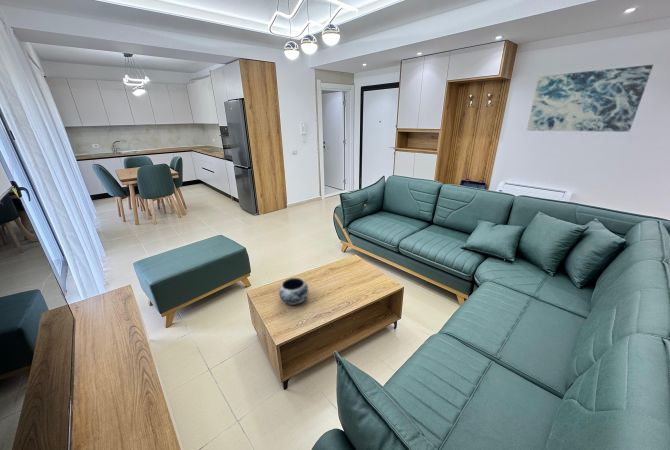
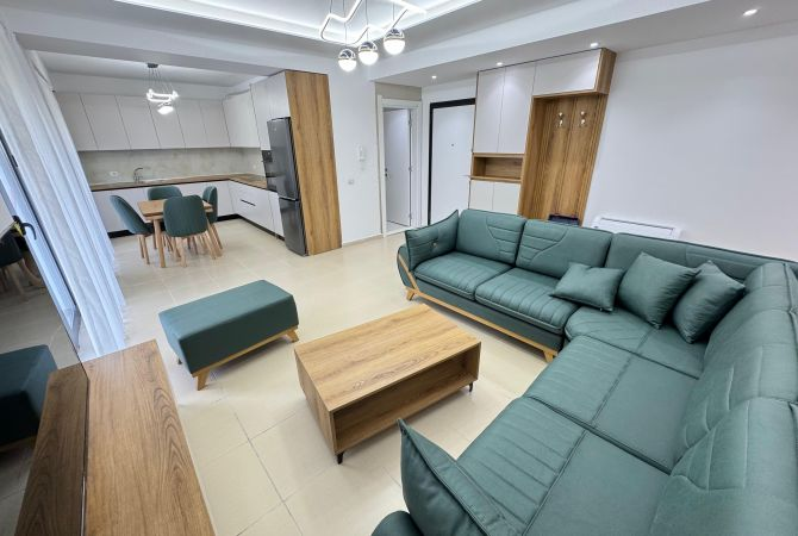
- wall art [526,64,654,133]
- decorative bowl [278,277,309,306]
